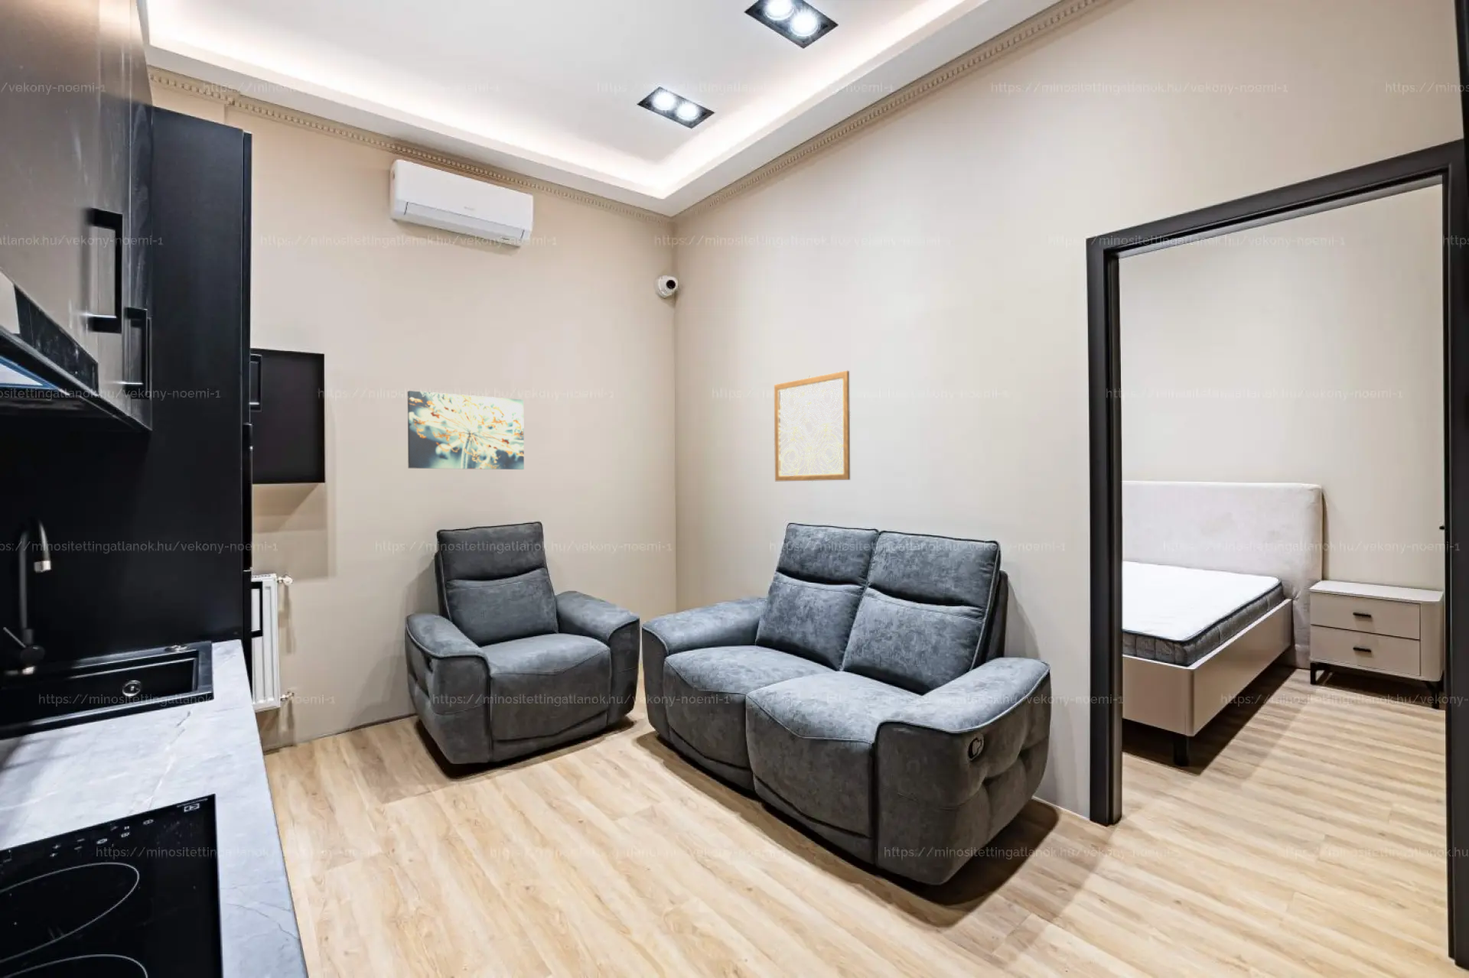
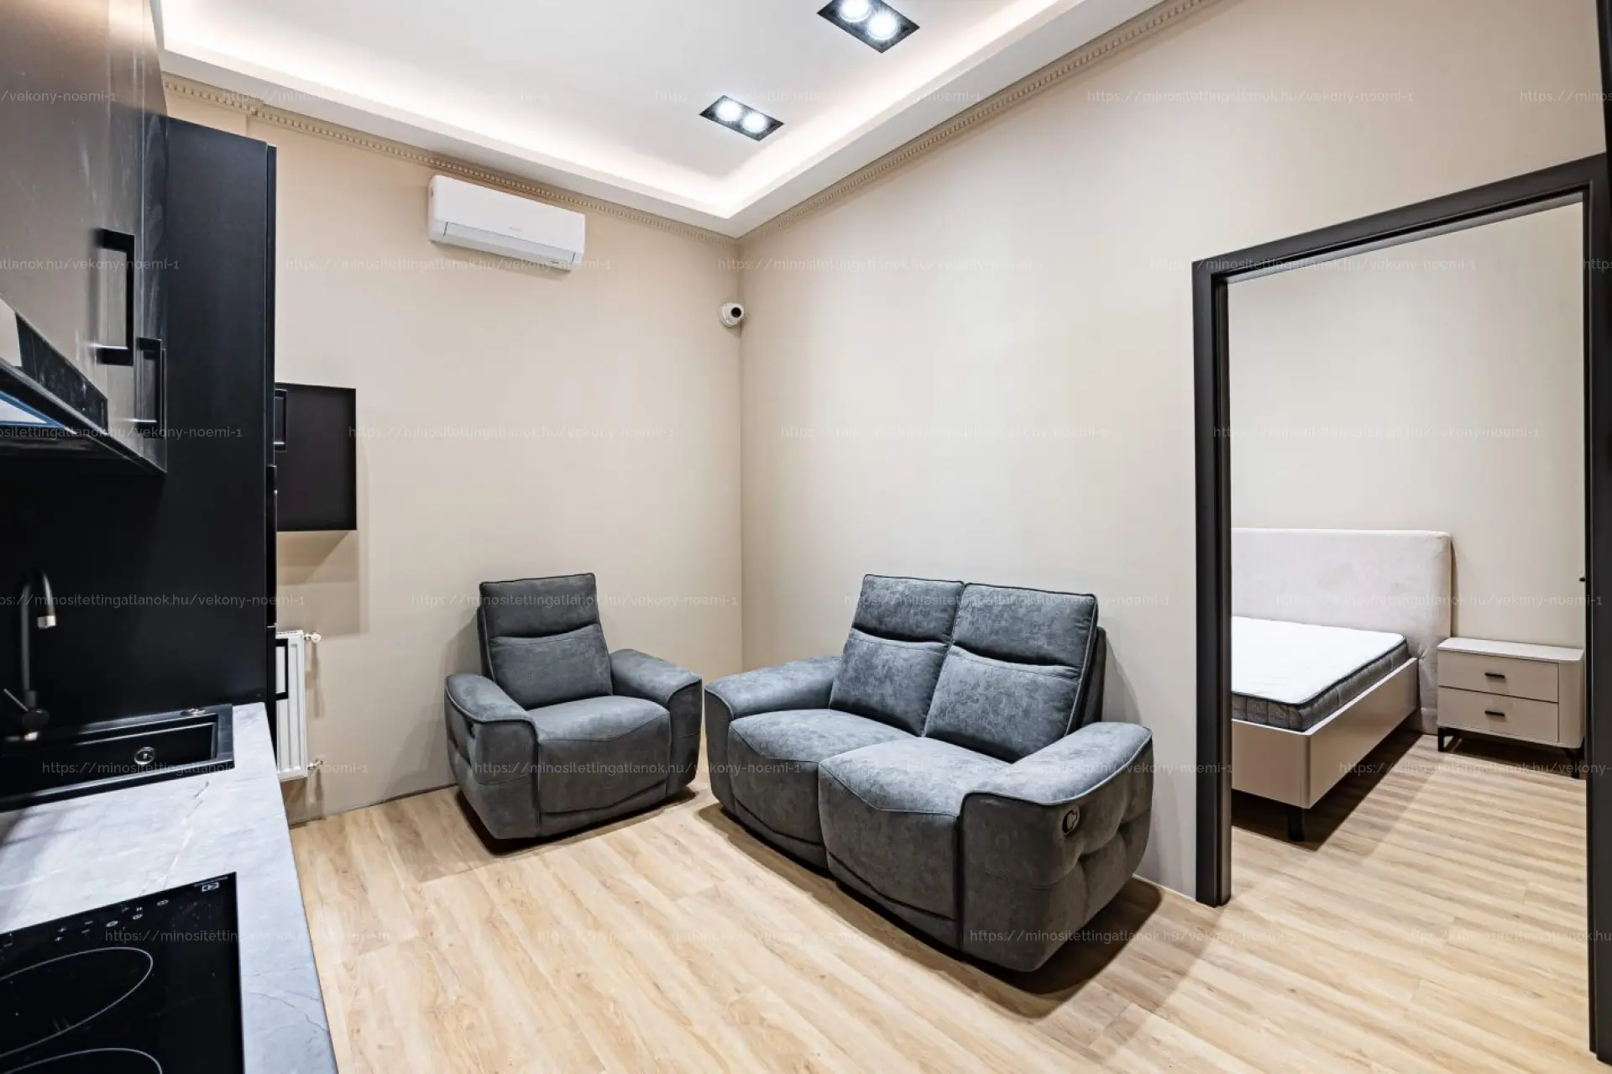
- wall art [773,370,851,481]
- wall art [407,390,525,470]
